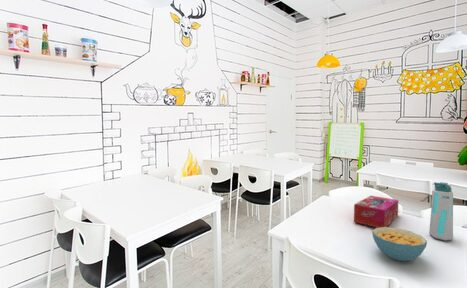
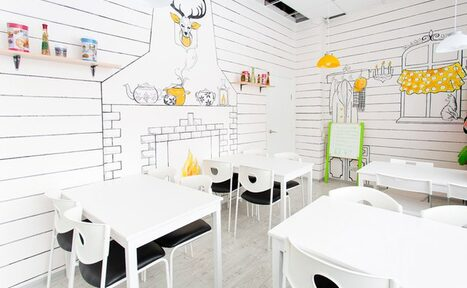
- water bottle [428,181,454,241]
- tissue box [353,195,399,228]
- cereal bowl [371,226,428,262]
